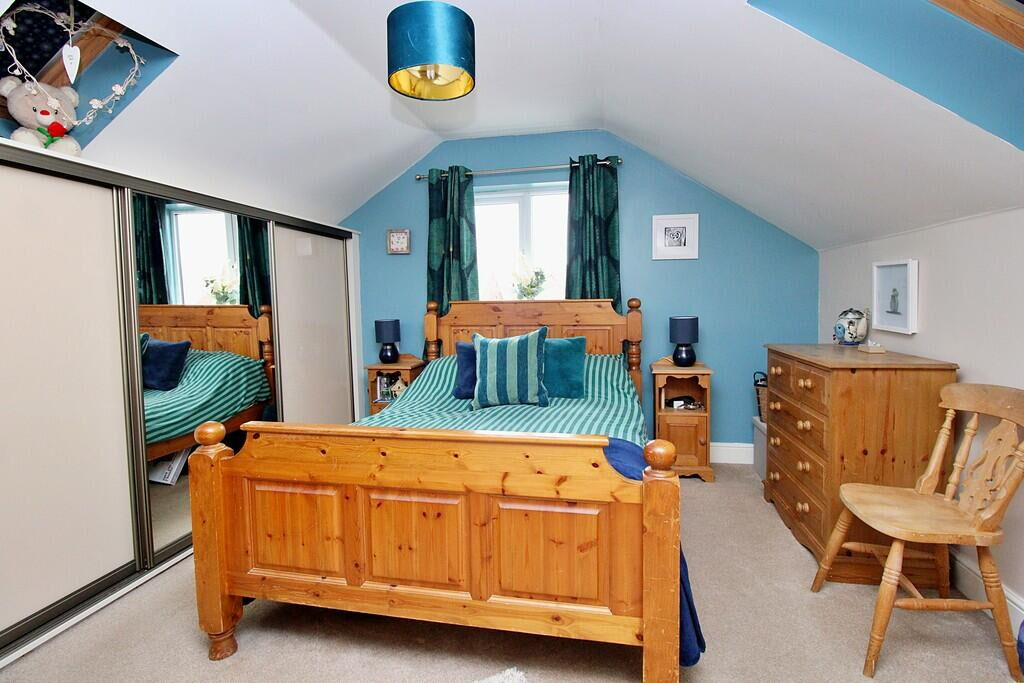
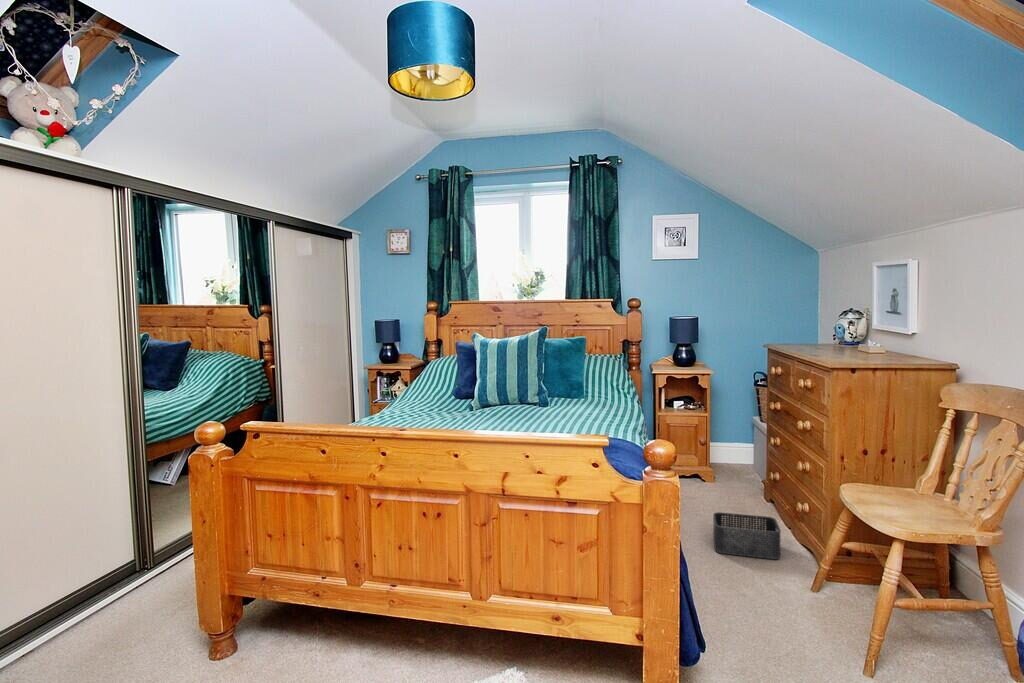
+ storage bin [712,511,782,560]
